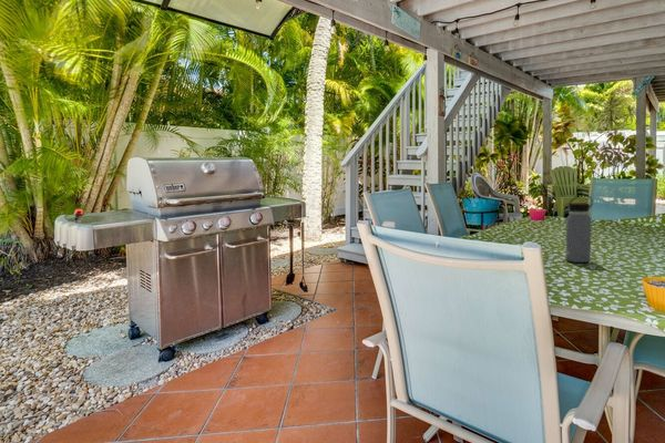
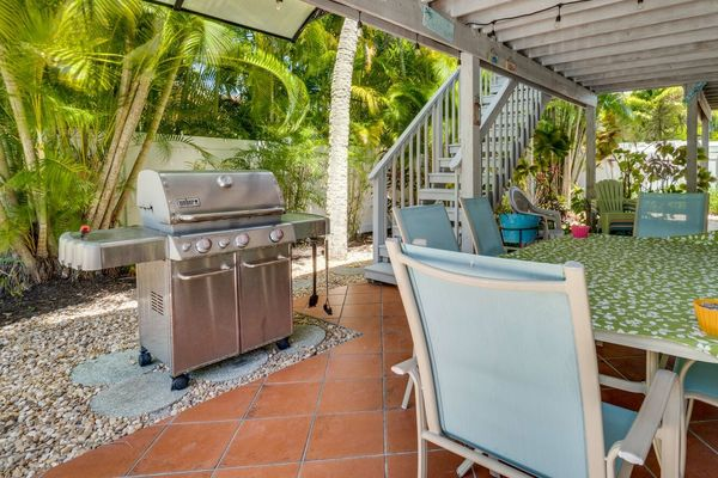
- water bottle [564,194,594,264]
